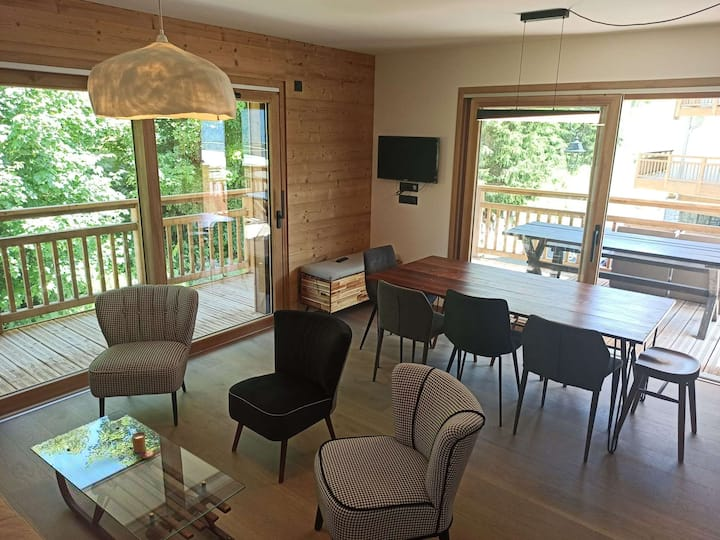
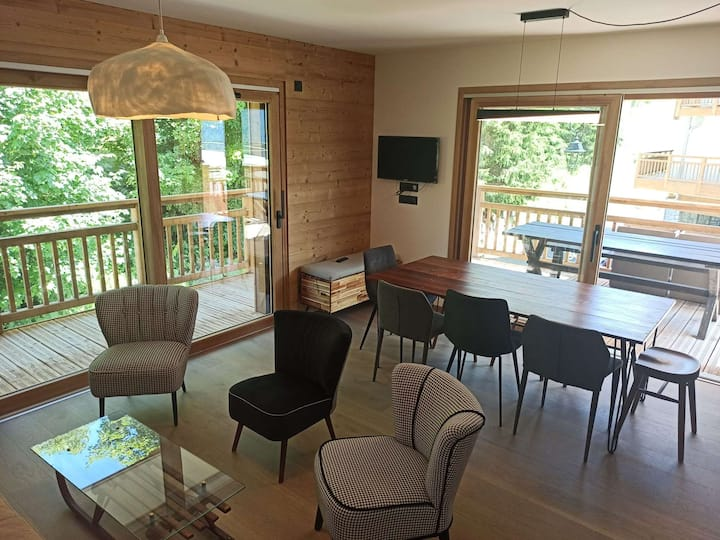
- candle [131,431,155,460]
